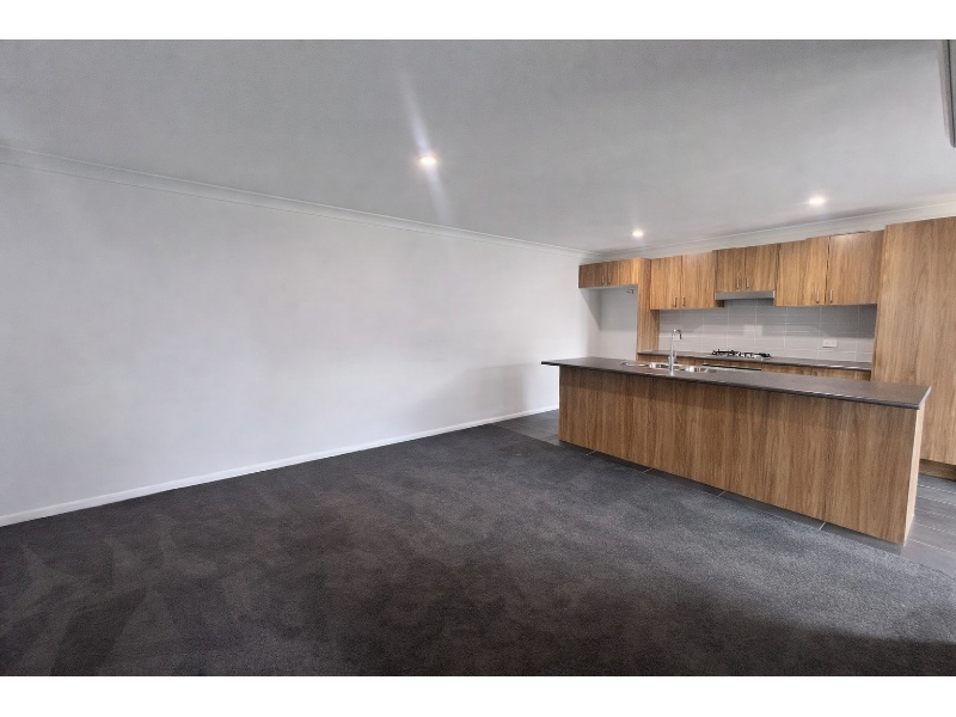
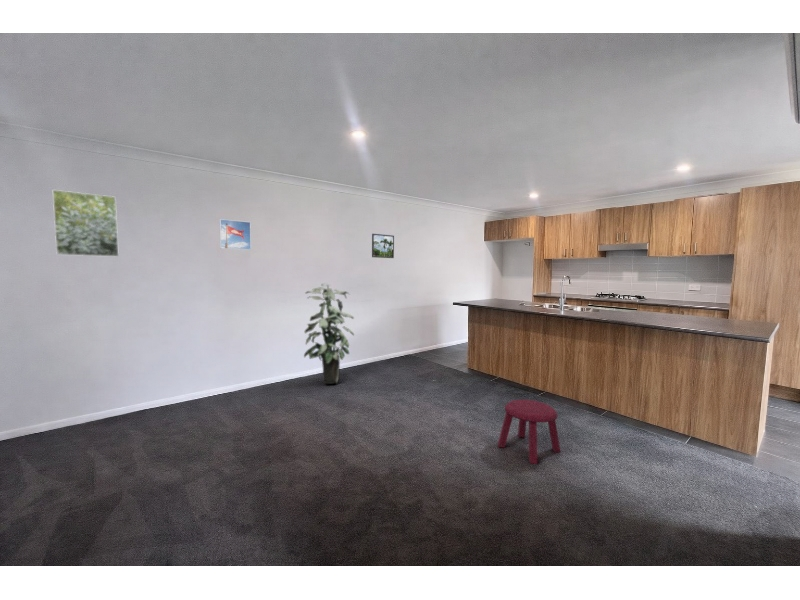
+ indoor plant [303,282,355,385]
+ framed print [52,189,120,258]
+ stool [497,399,561,465]
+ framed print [218,218,252,251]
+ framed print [371,233,395,259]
